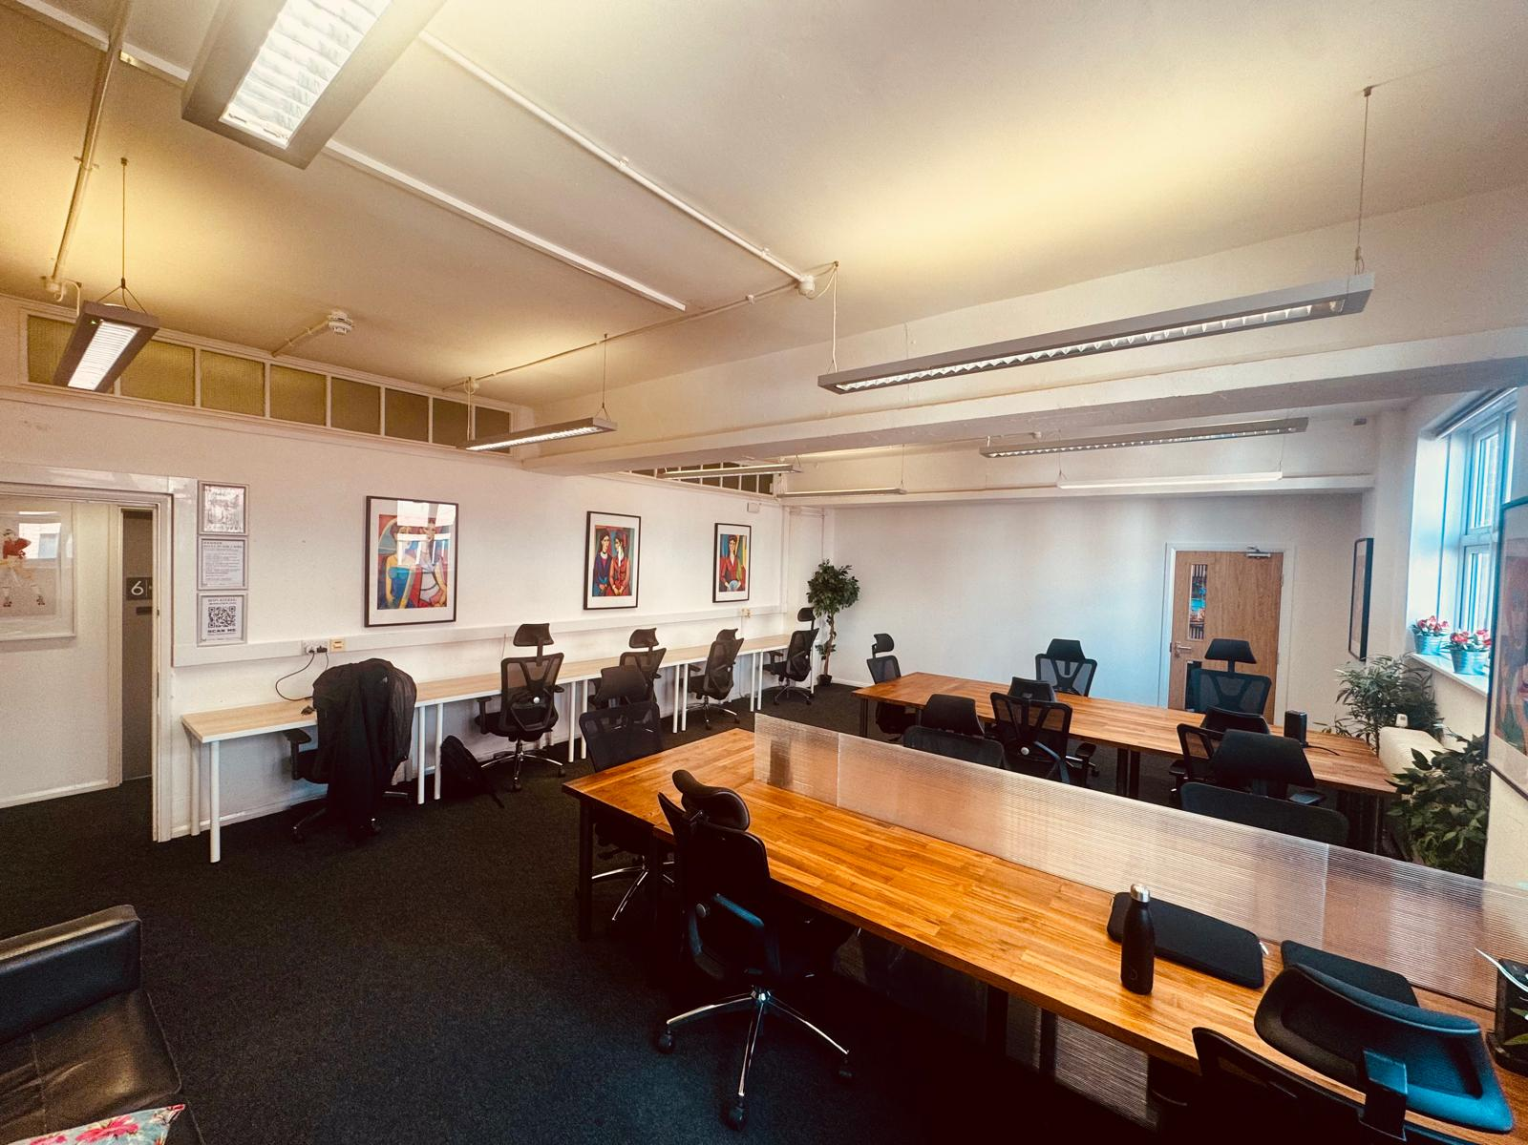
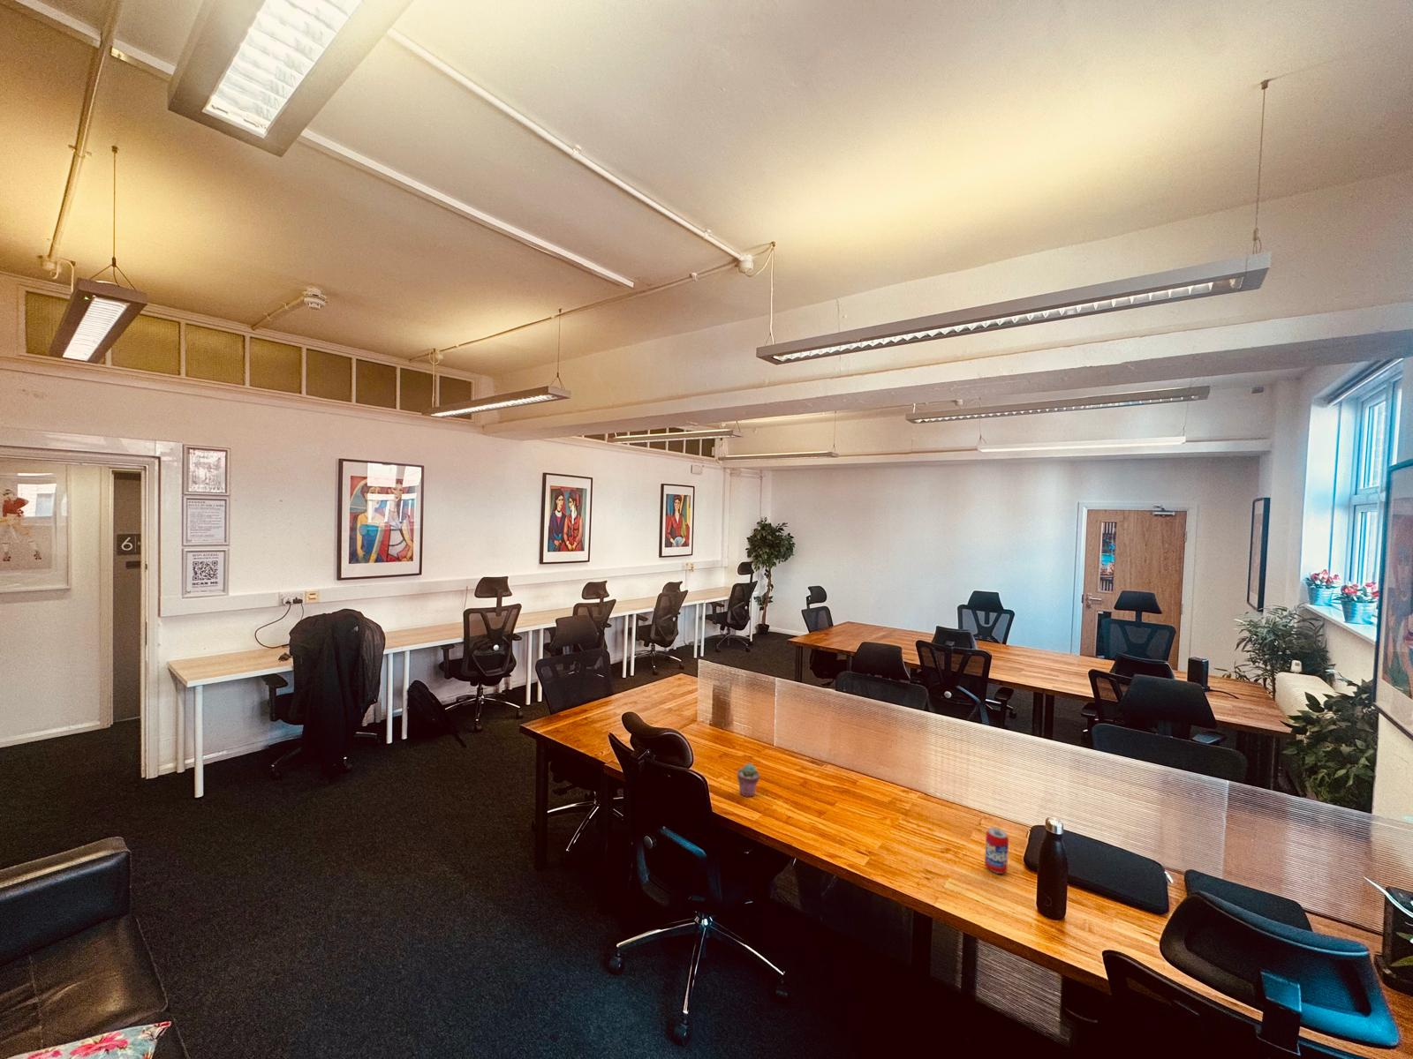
+ beverage can [984,827,1009,874]
+ potted succulent [737,762,760,798]
